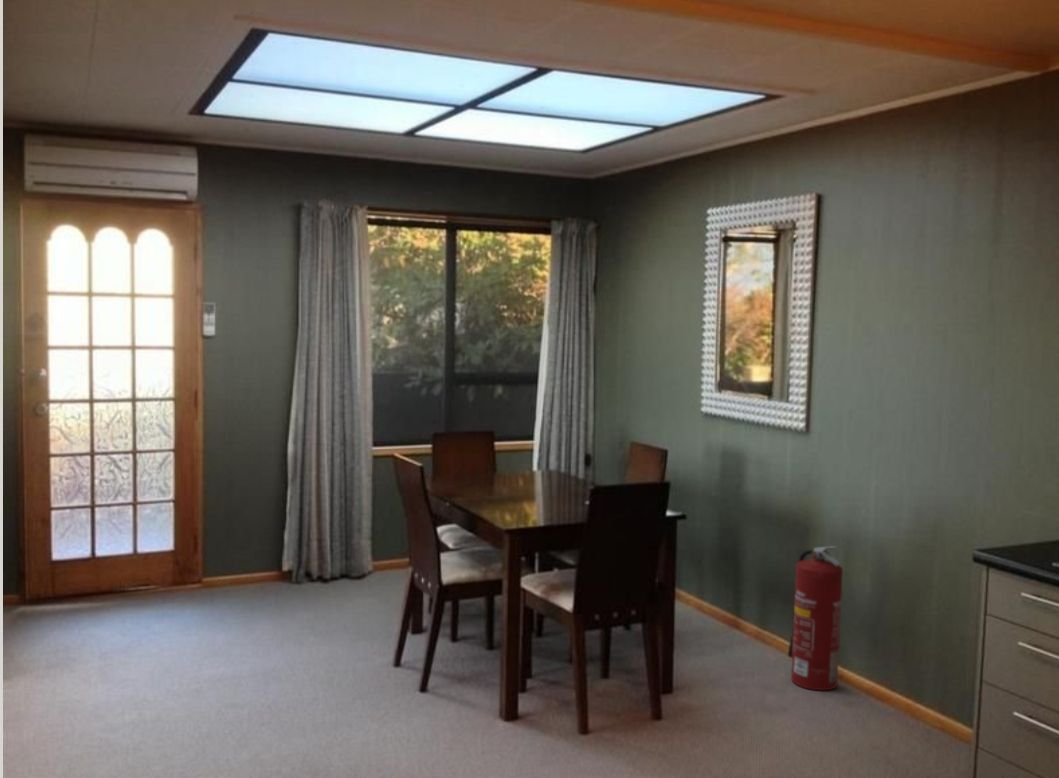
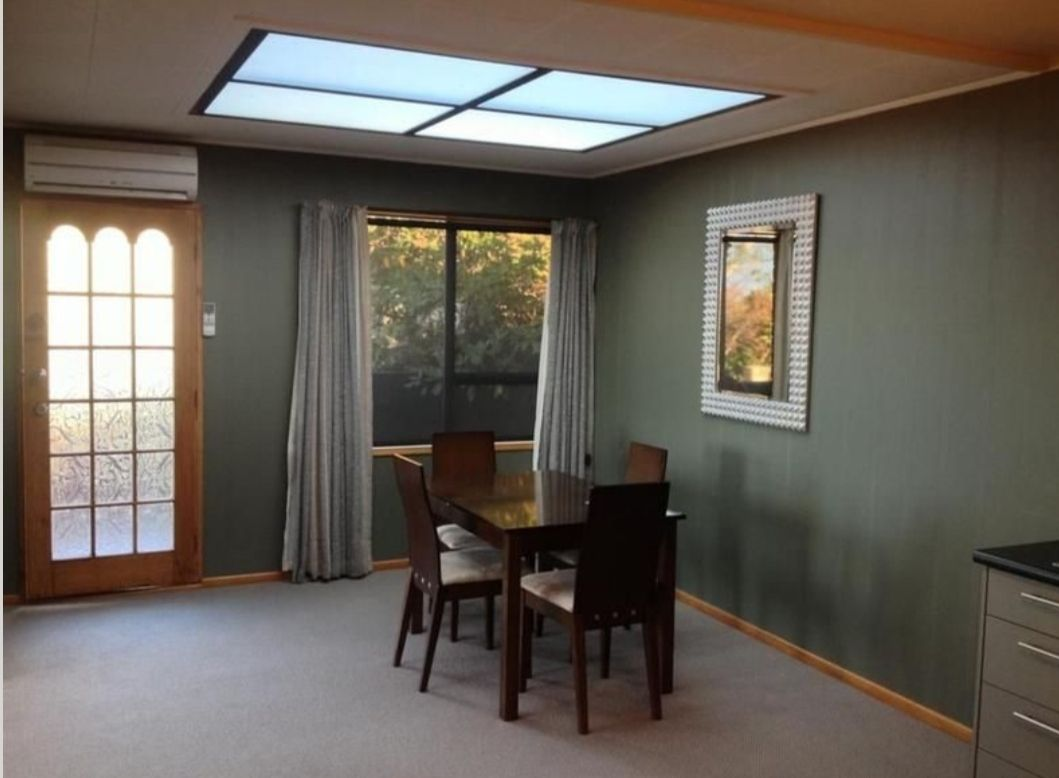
- fire extinguisher [787,545,844,692]
